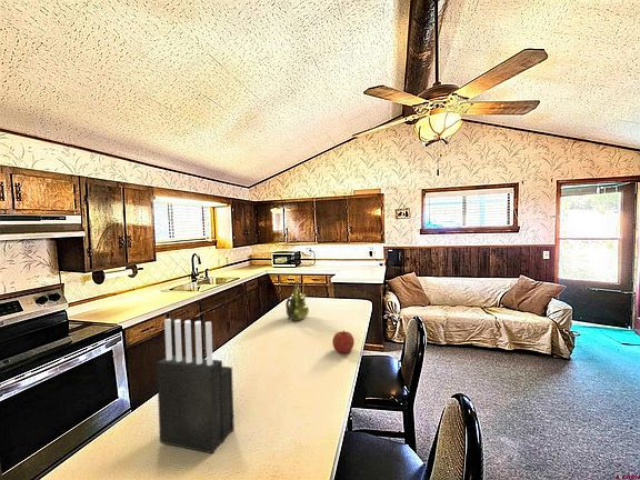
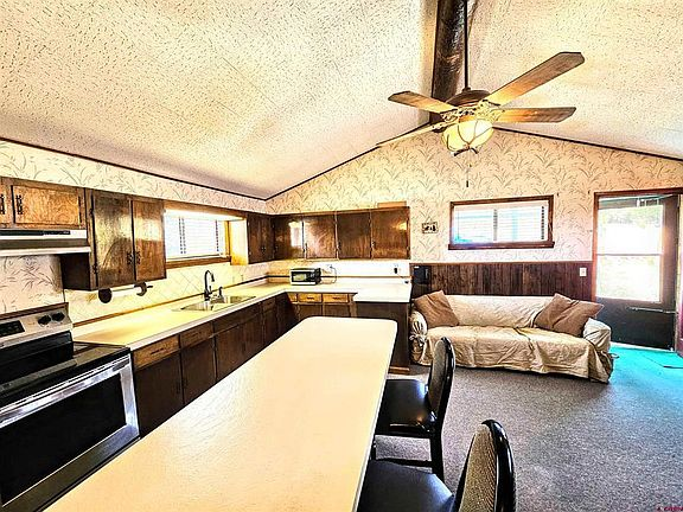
- teapot [284,280,310,321]
- knife block [156,318,236,454]
- fruit [331,329,356,354]
